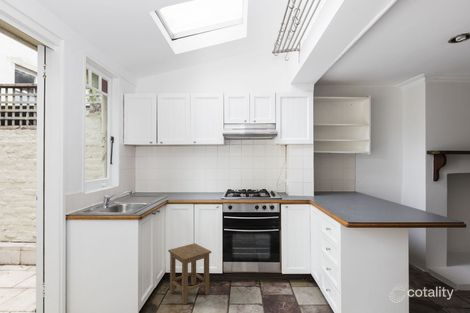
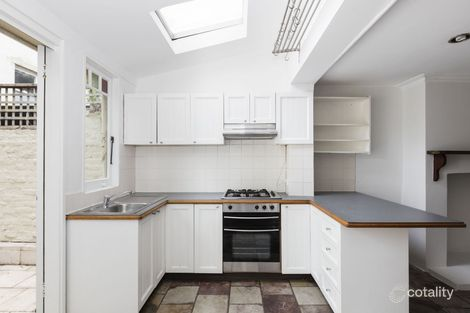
- stool [167,242,212,305]
